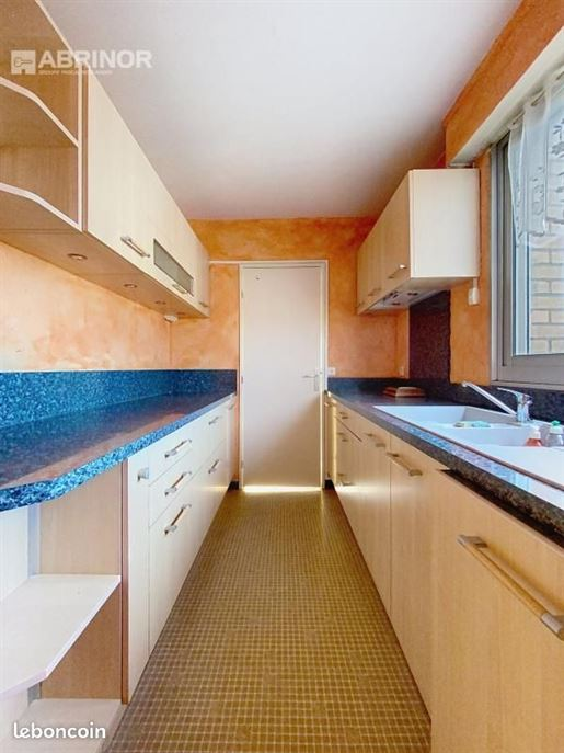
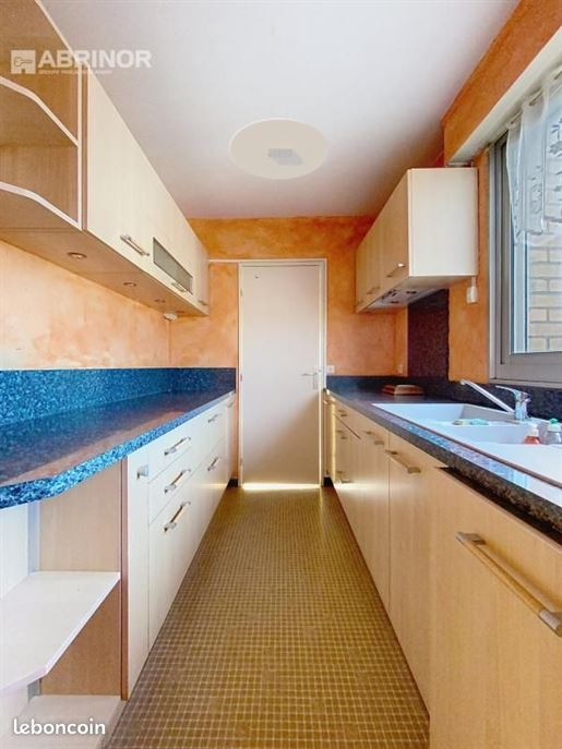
+ ceiling light [228,118,330,181]
